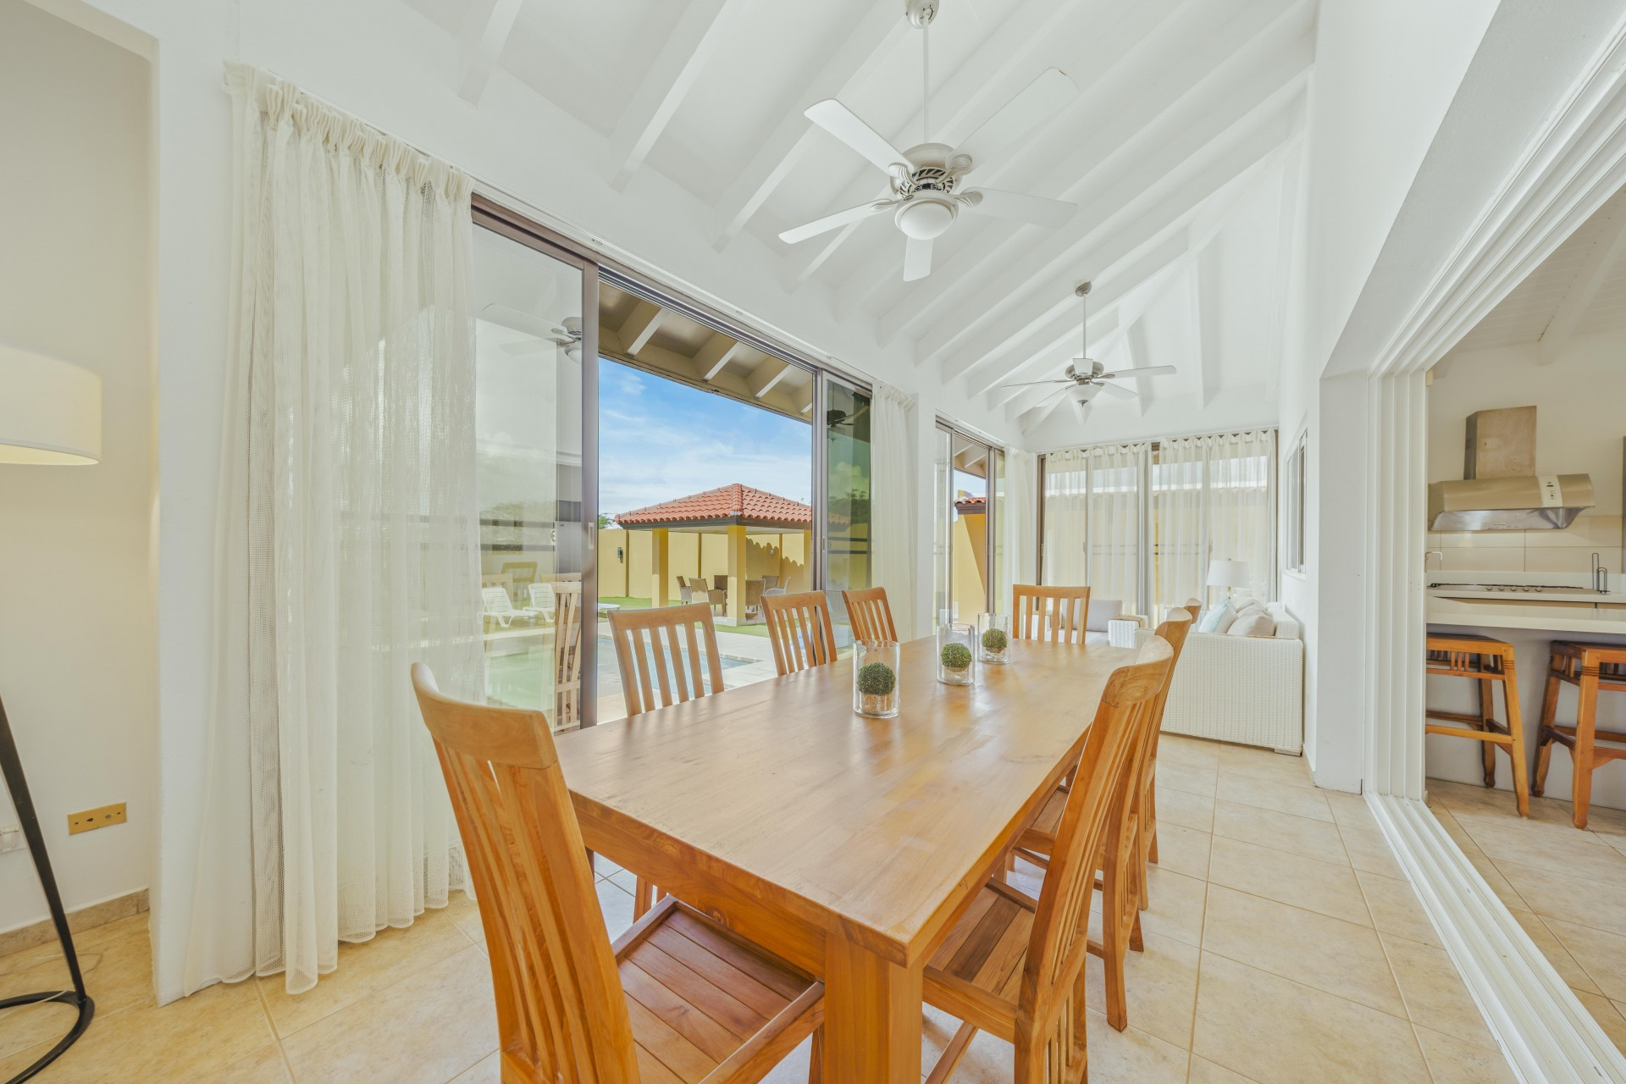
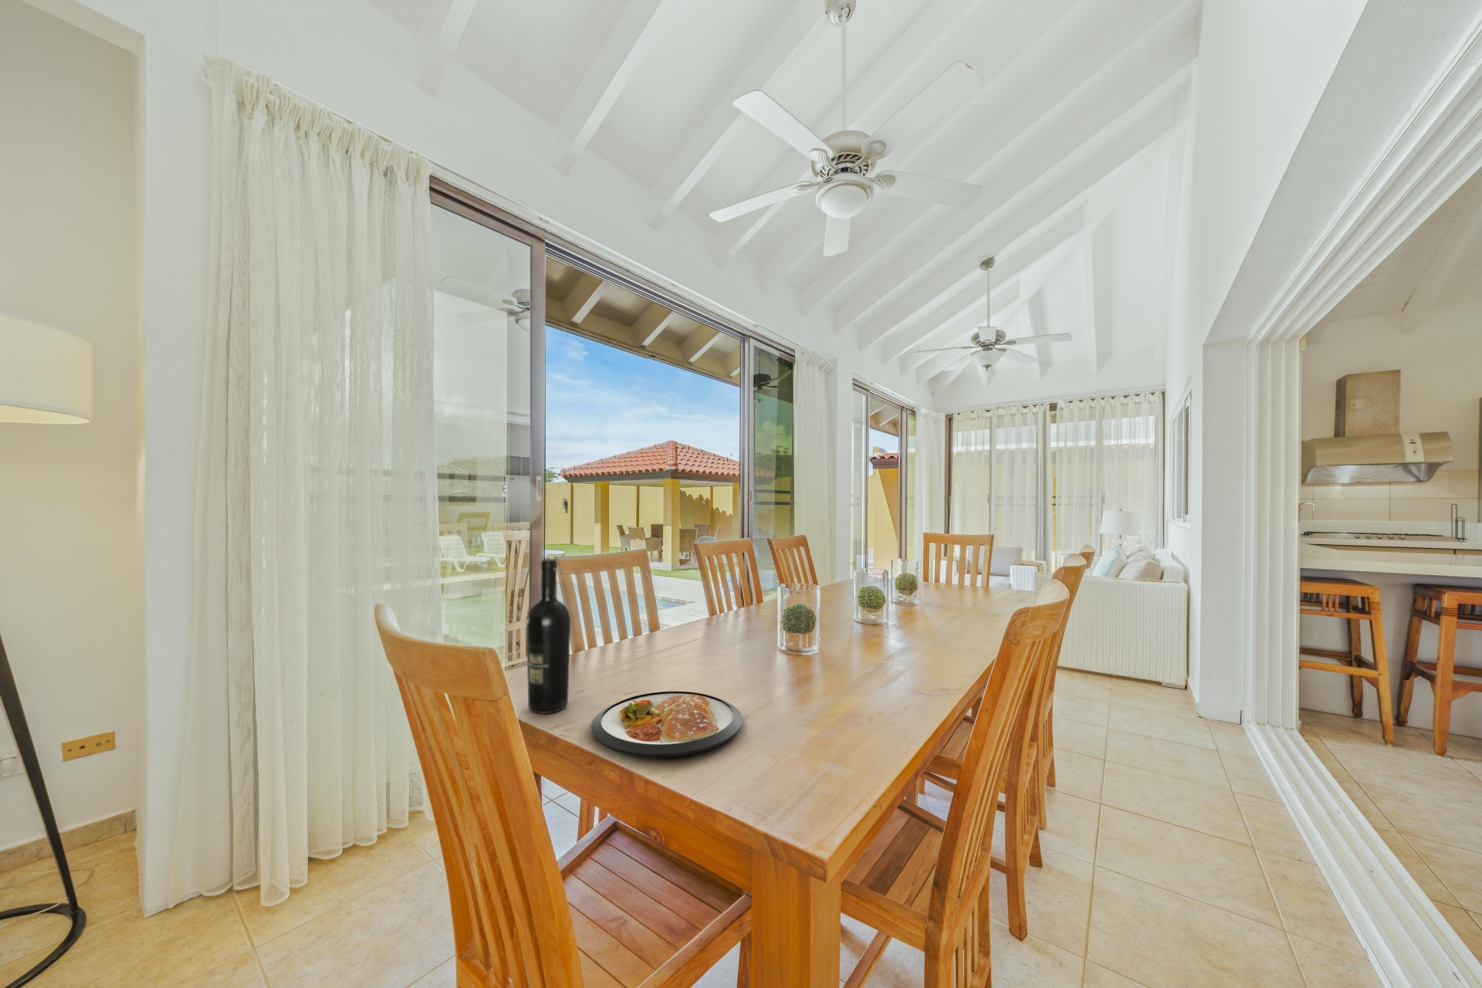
+ wine bottle [526,559,571,713]
+ dish [590,690,743,758]
